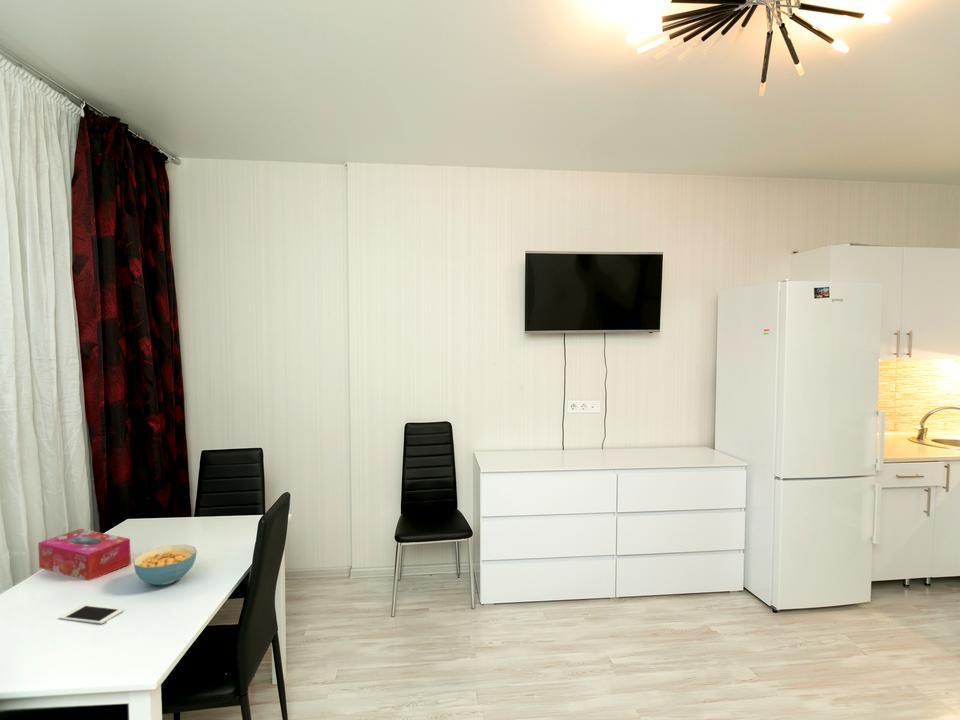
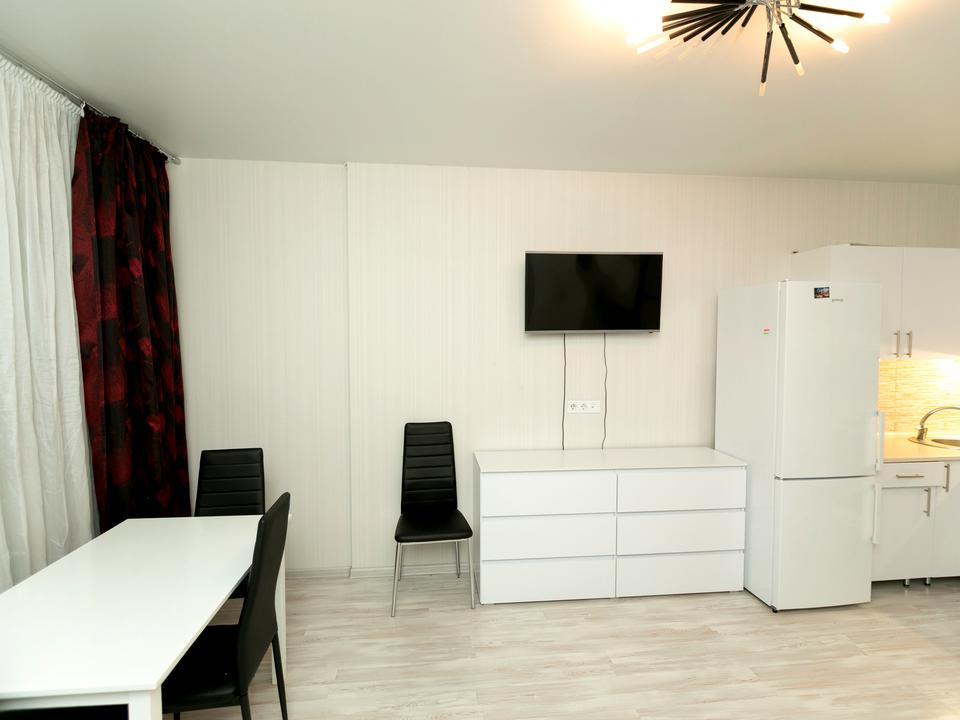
- cell phone [58,604,124,625]
- cereal bowl [133,544,198,586]
- tissue box [37,528,132,582]
